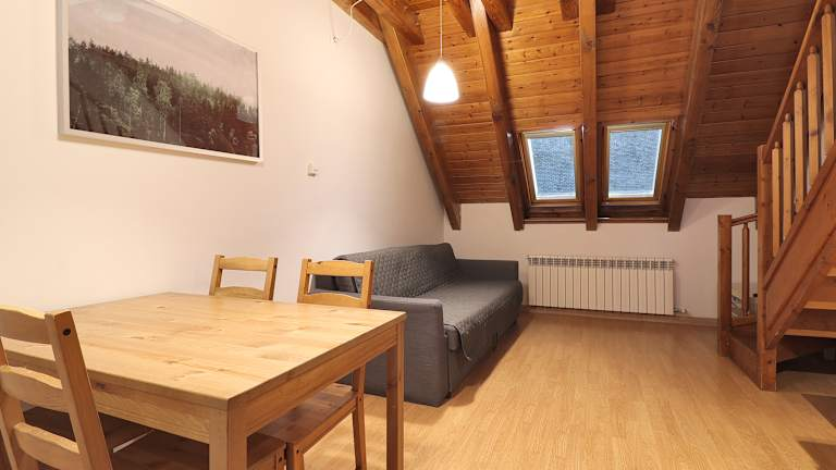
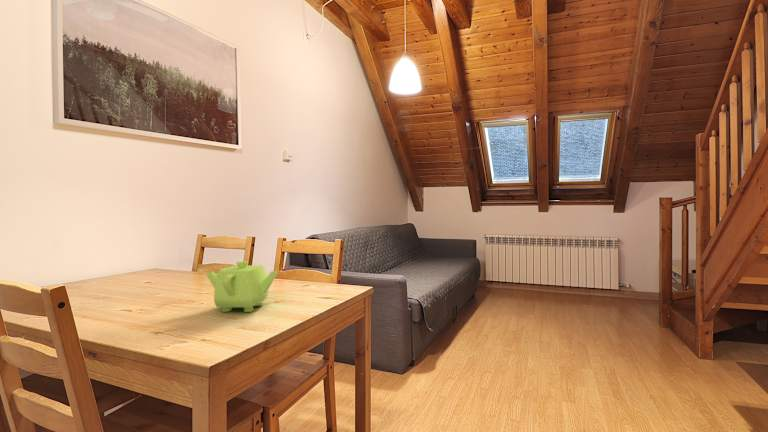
+ teapot [205,260,279,313]
